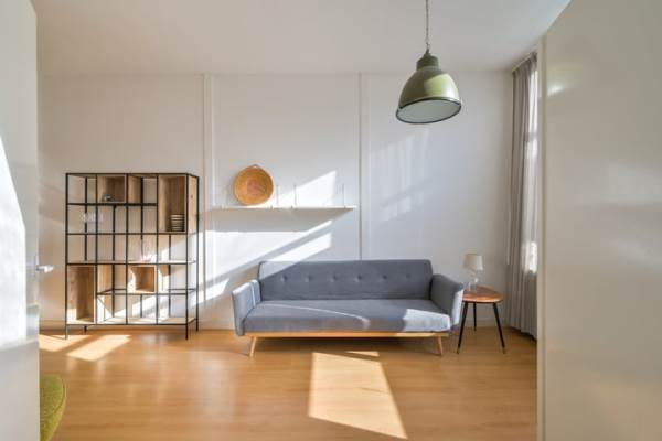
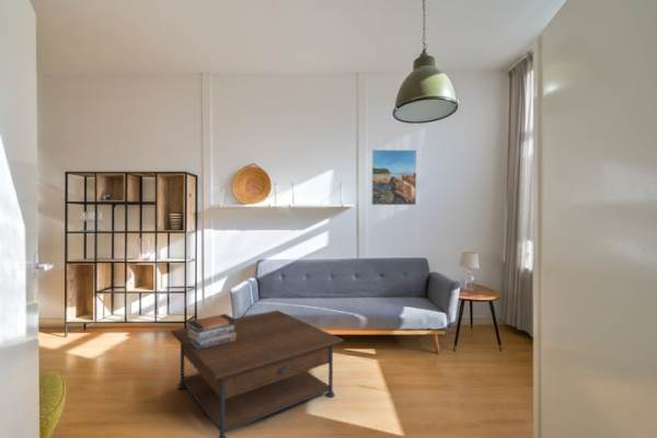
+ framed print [370,149,417,206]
+ coffee table [170,309,345,438]
+ book stack [186,313,237,349]
